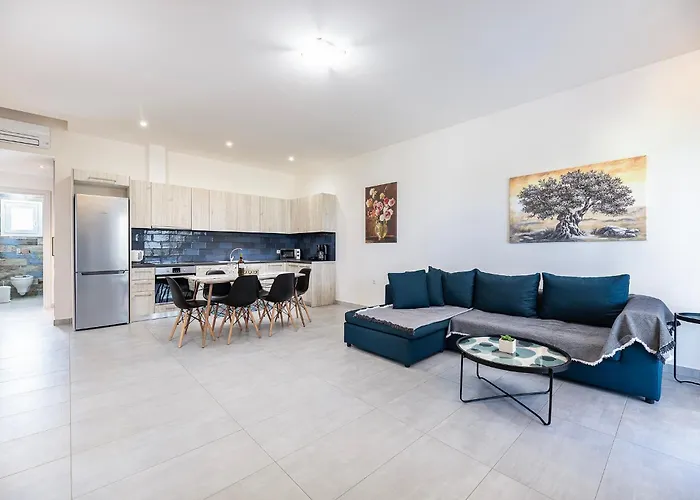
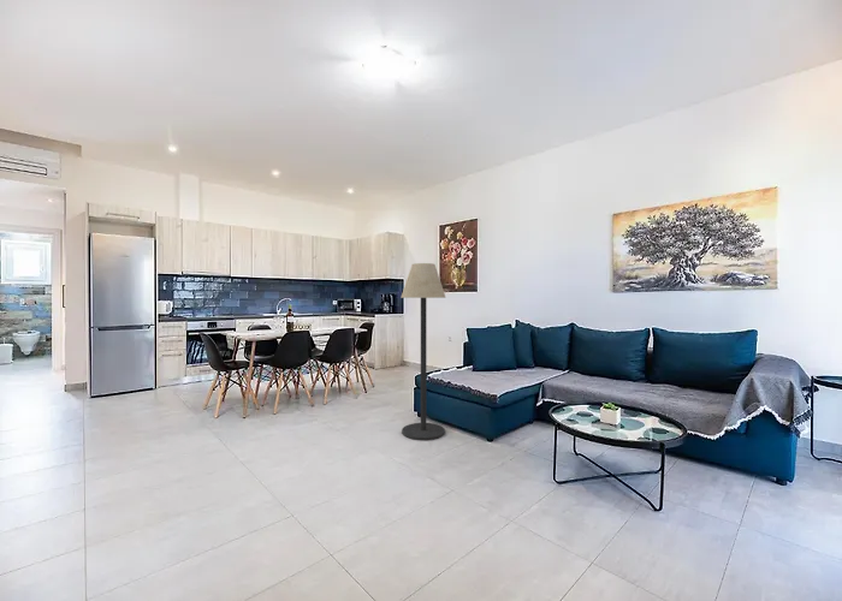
+ floor lamp [399,262,447,441]
